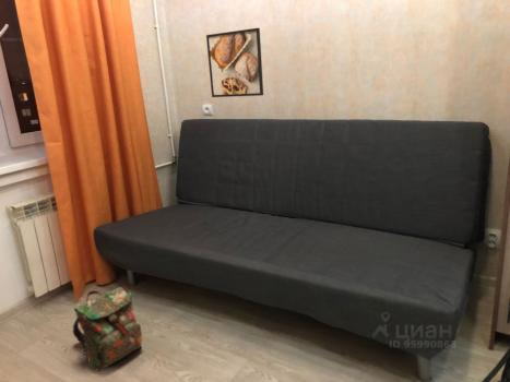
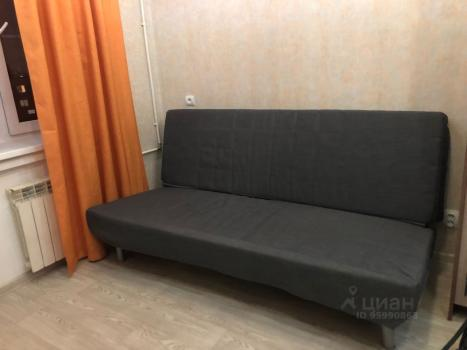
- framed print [205,27,264,98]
- backpack [72,286,143,372]
